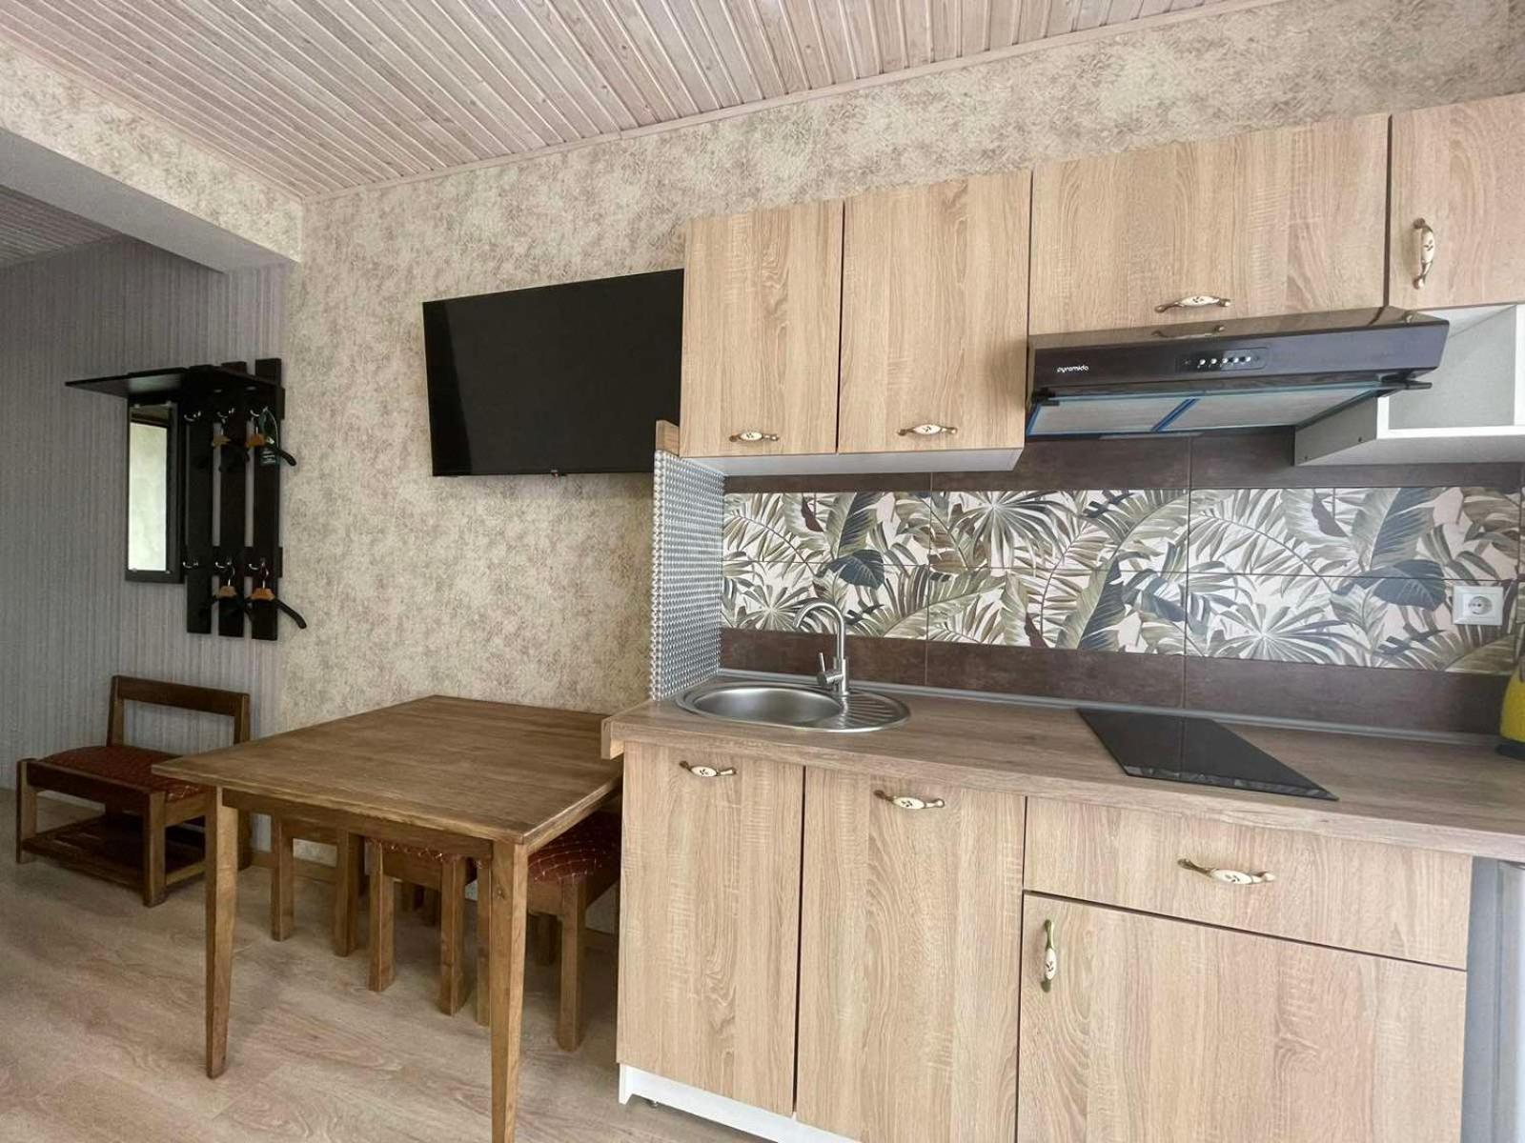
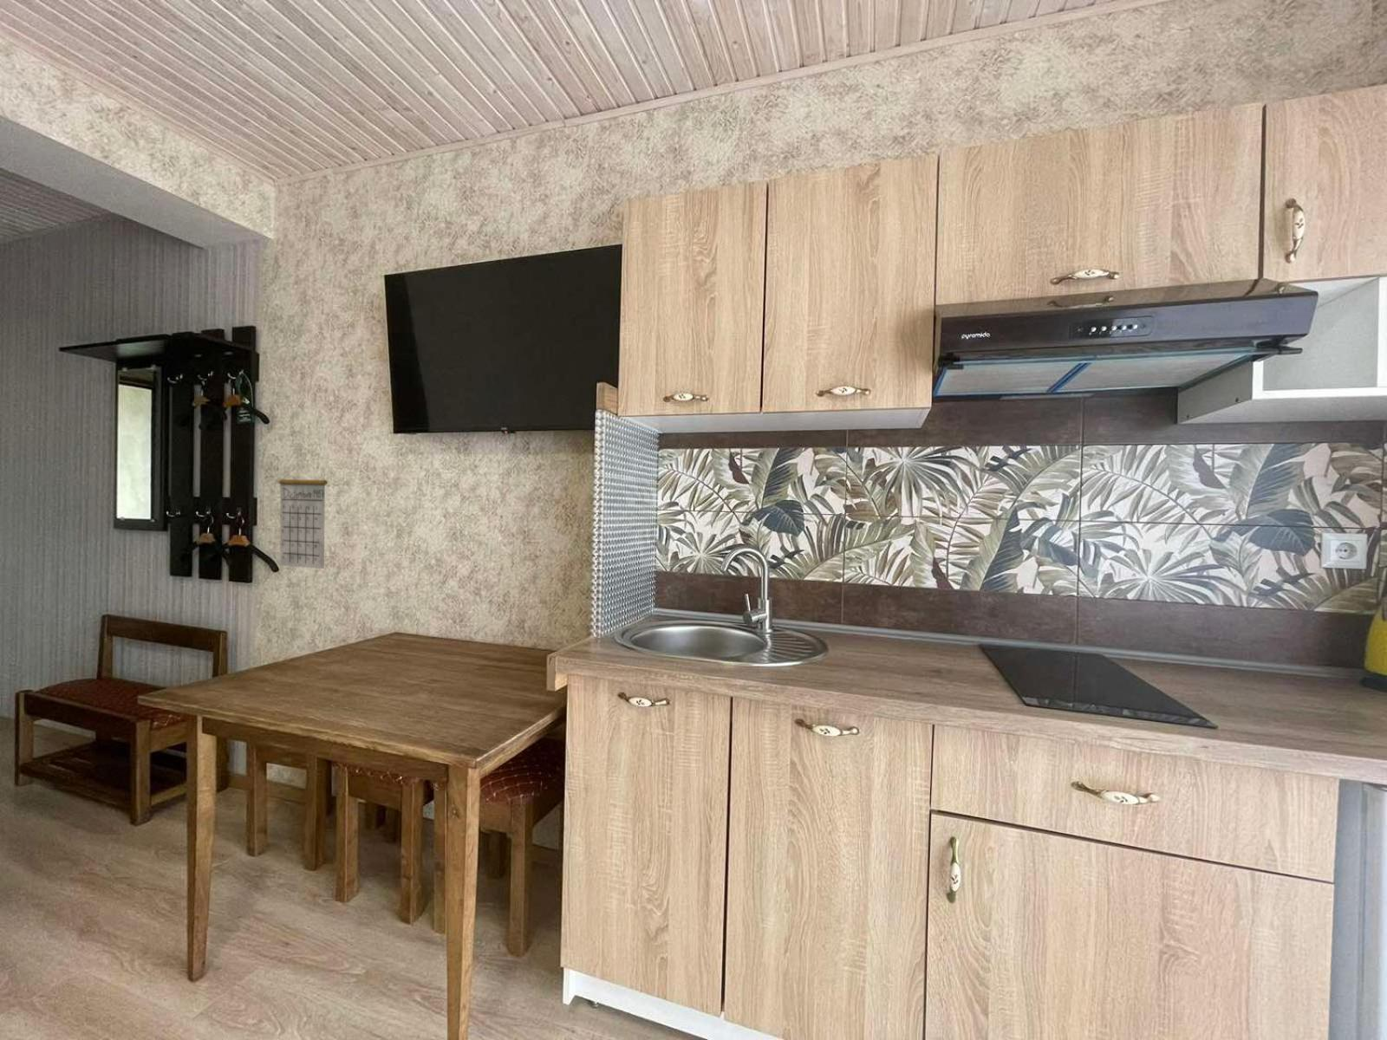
+ calendar [277,459,329,569]
